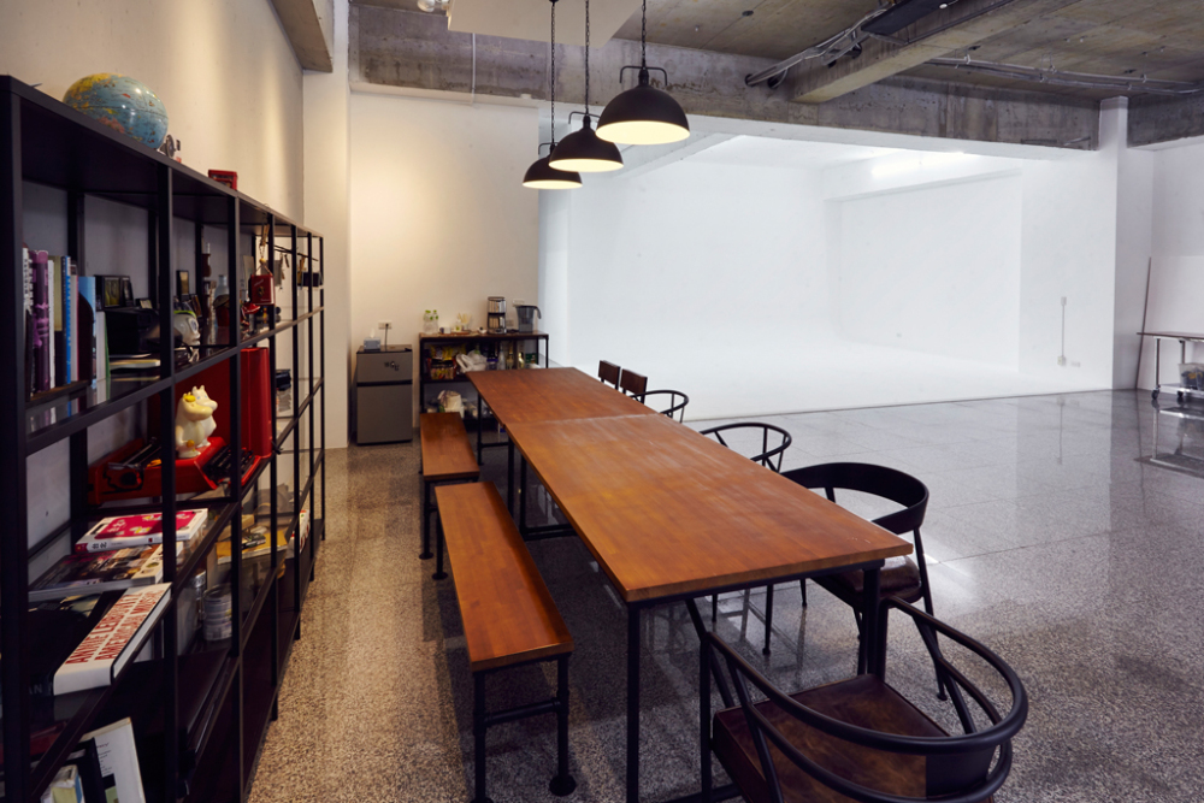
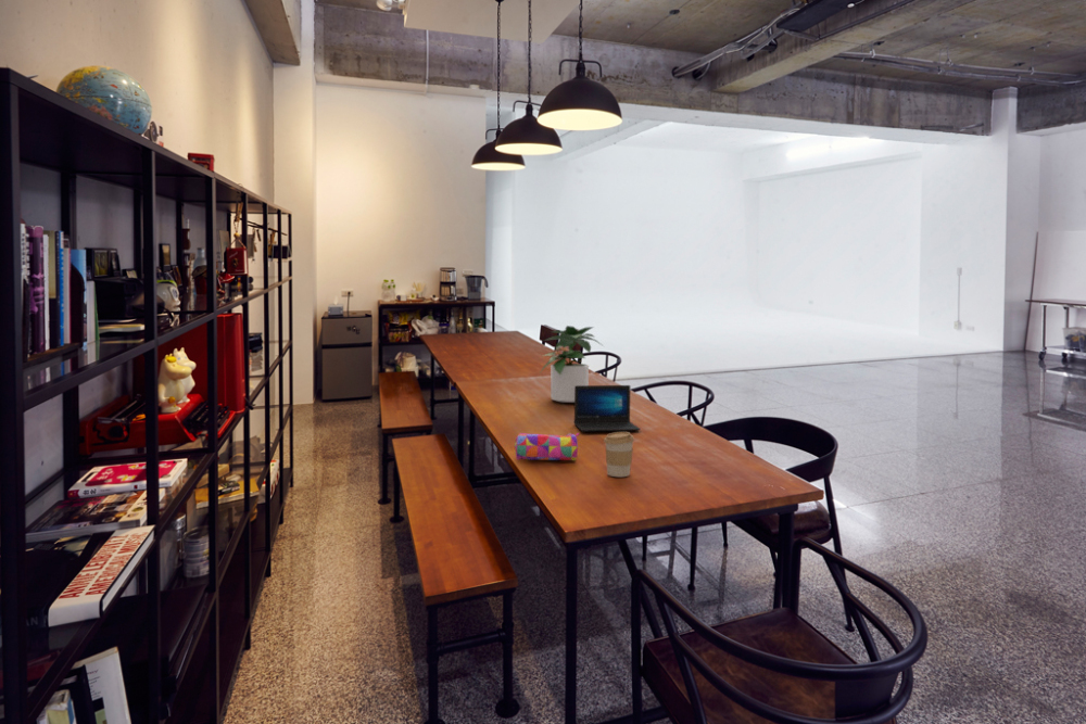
+ laptop [573,384,642,432]
+ coffee cup [603,431,635,478]
+ potted plant [538,325,605,404]
+ pencil case [514,432,580,461]
